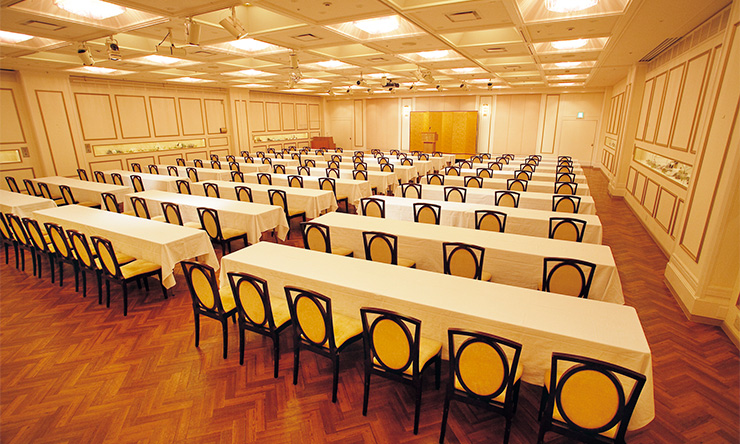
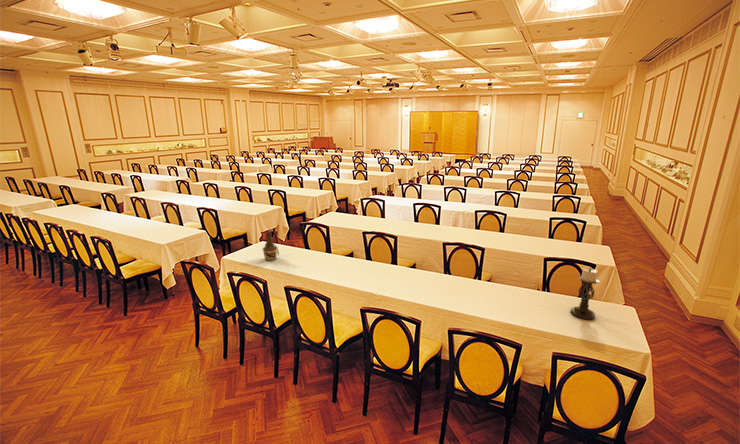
+ candle holder [569,267,600,321]
+ bottle [262,231,280,262]
